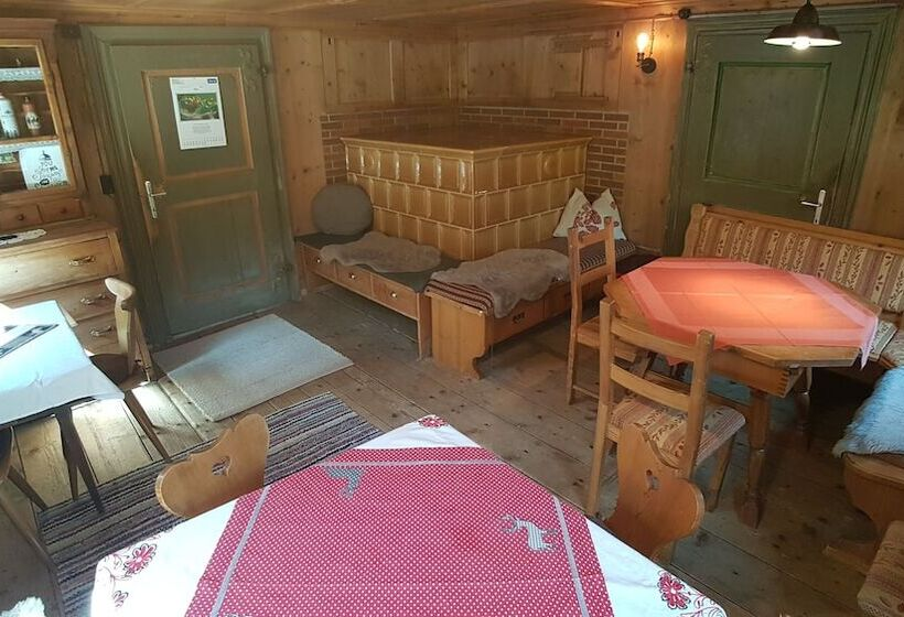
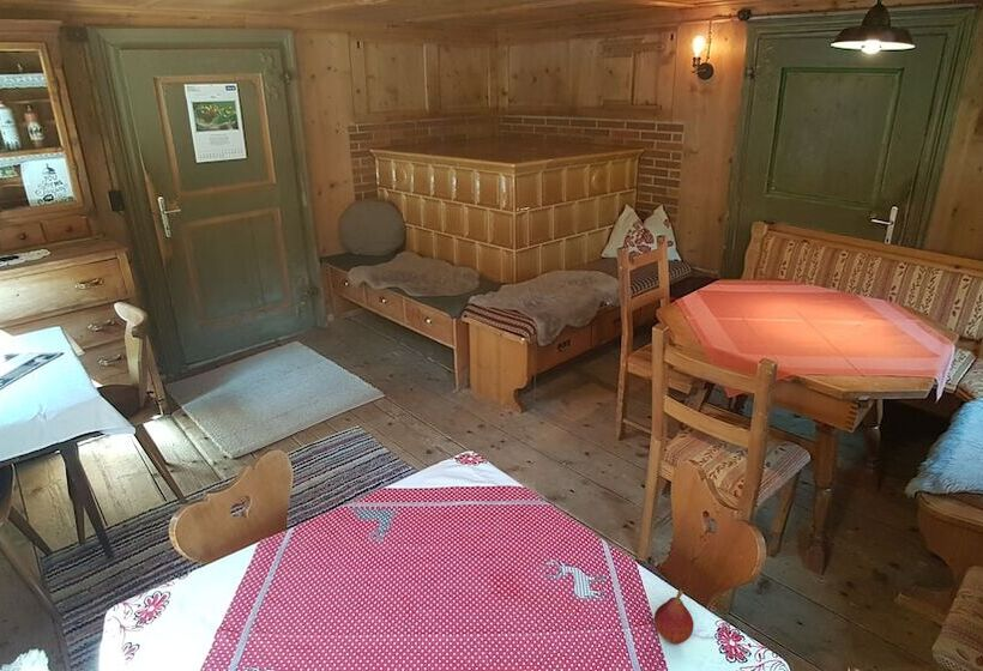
+ fruit [653,588,695,645]
